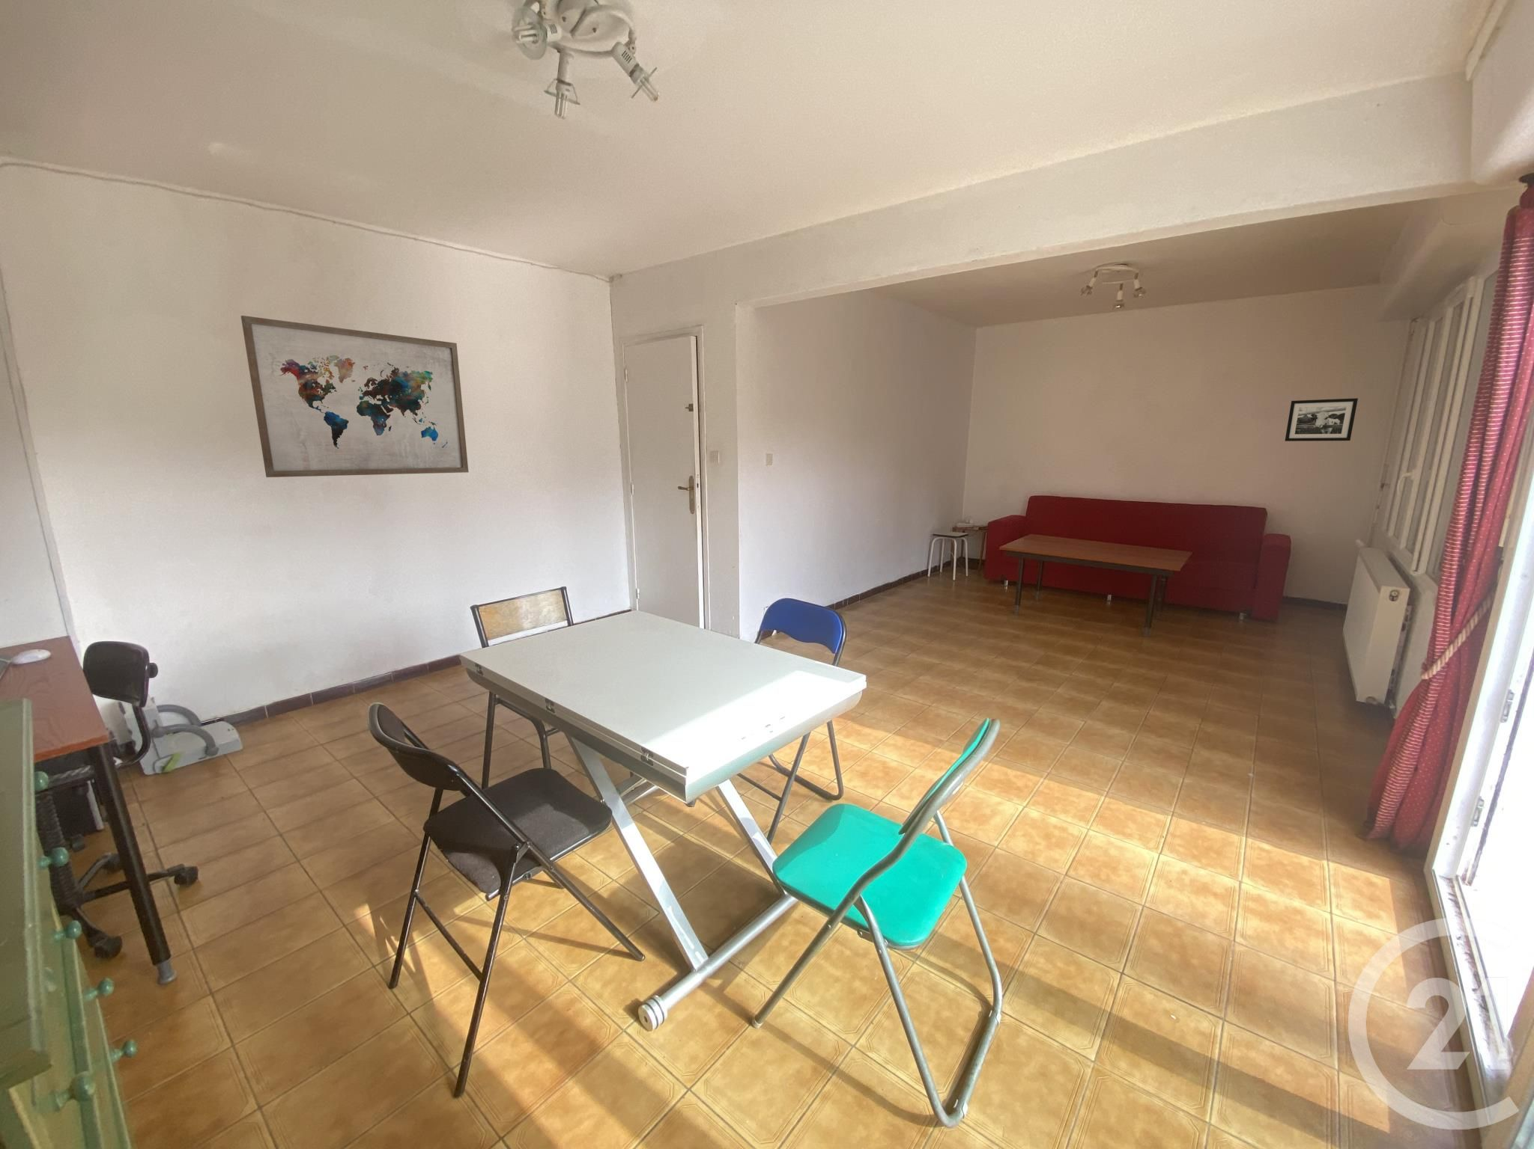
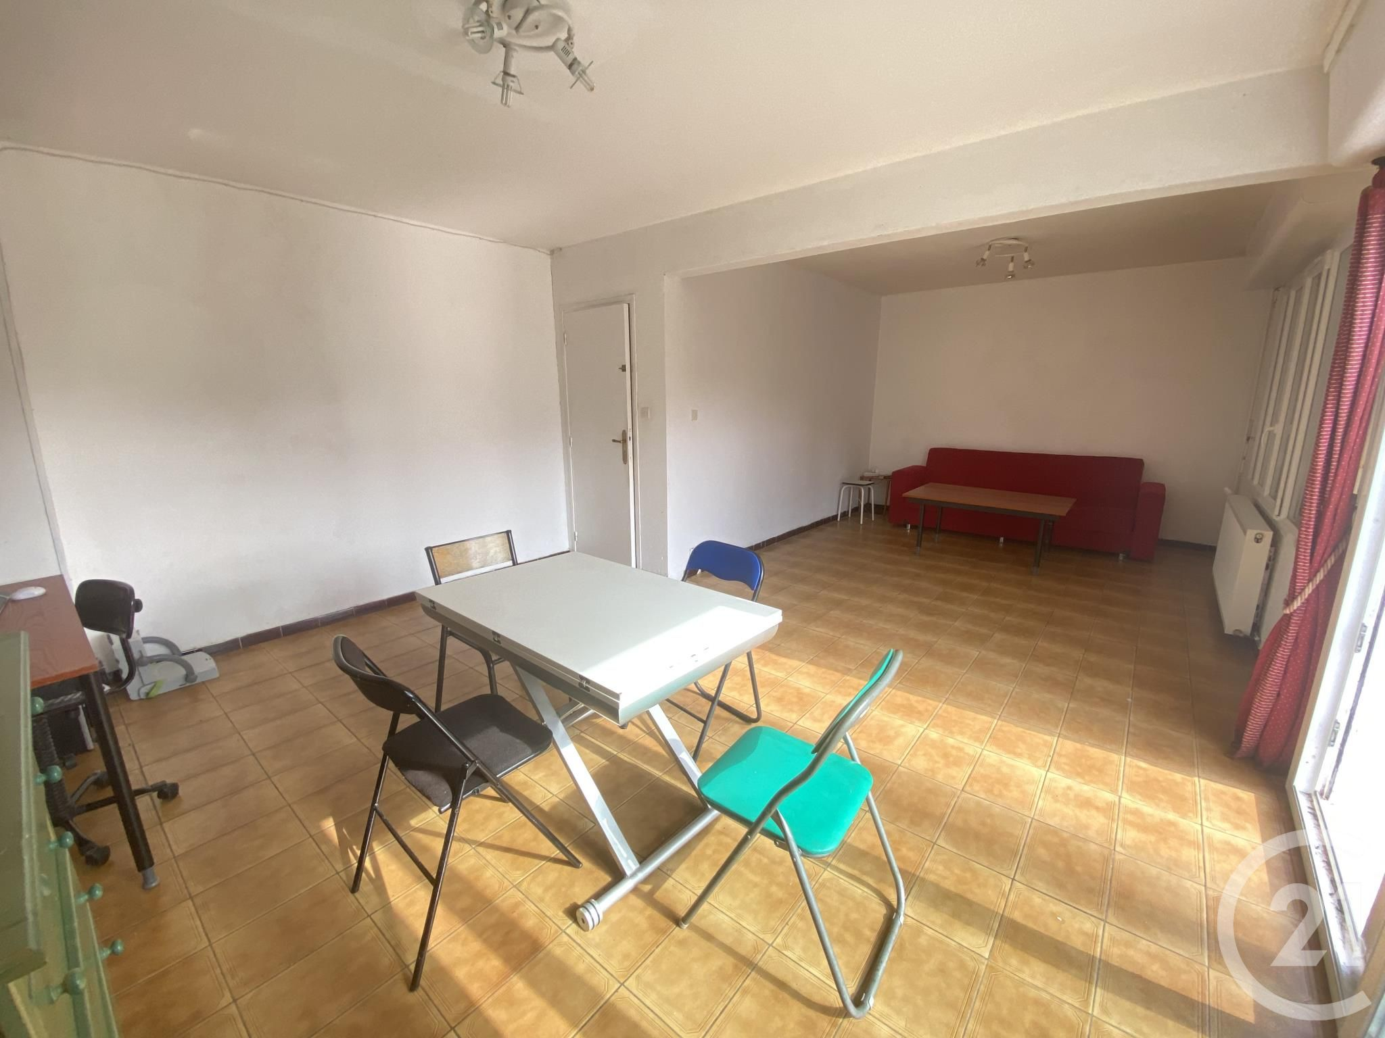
- picture frame [1285,397,1359,442]
- wall art [240,315,470,478]
